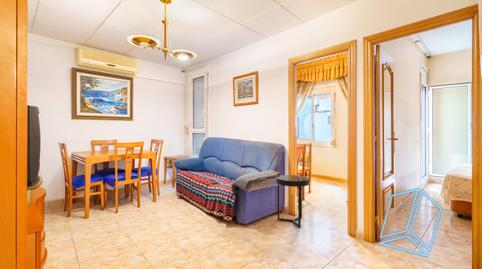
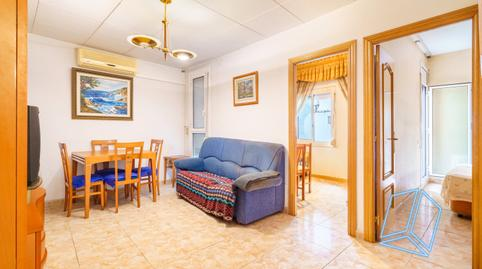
- side table [276,174,310,229]
